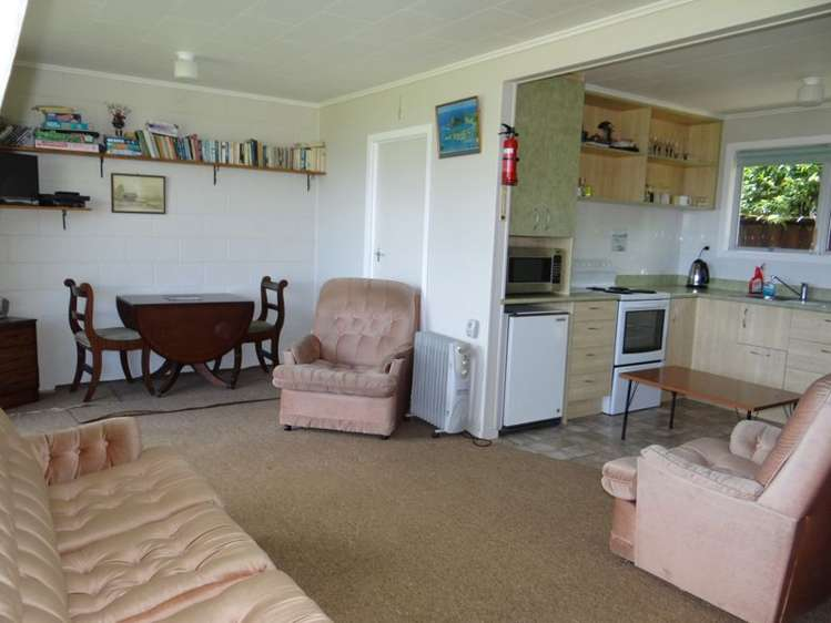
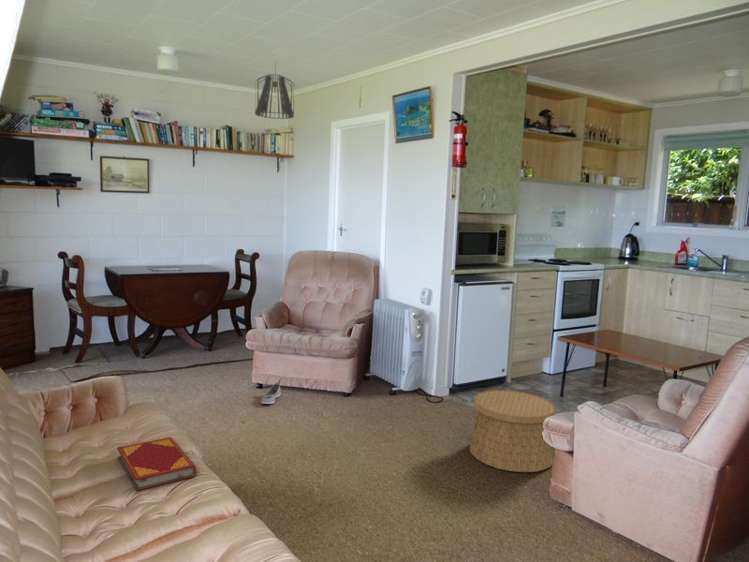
+ pendant light [254,61,296,120]
+ shoe [260,382,282,405]
+ basket [469,389,556,473]
+ hardback book [116,436,197,492]
